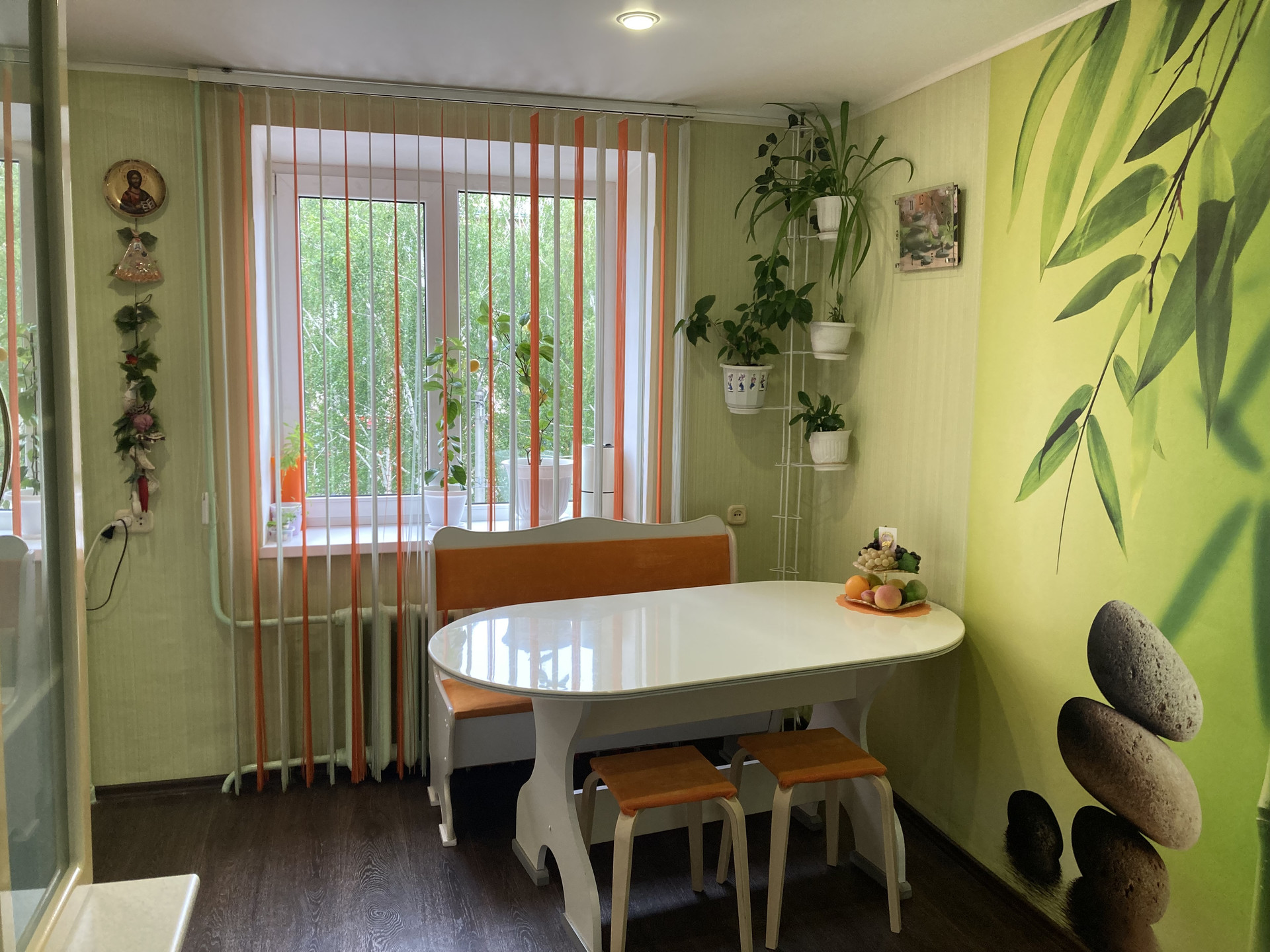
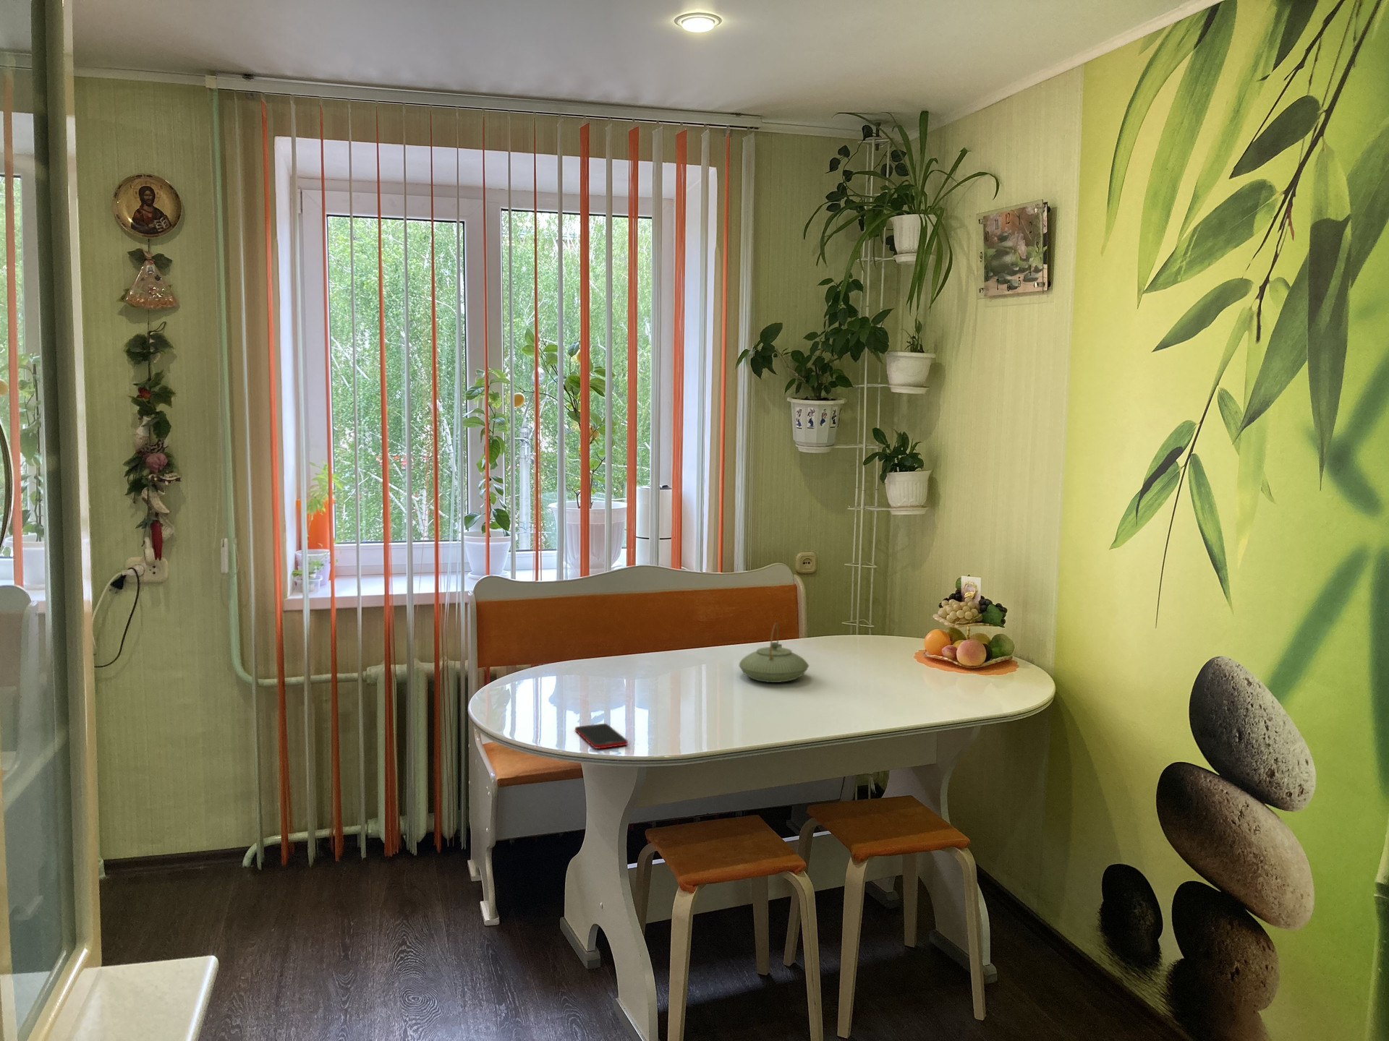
+ cell phone [574,723,628,750]
+ teapot [738,622,809,683]
